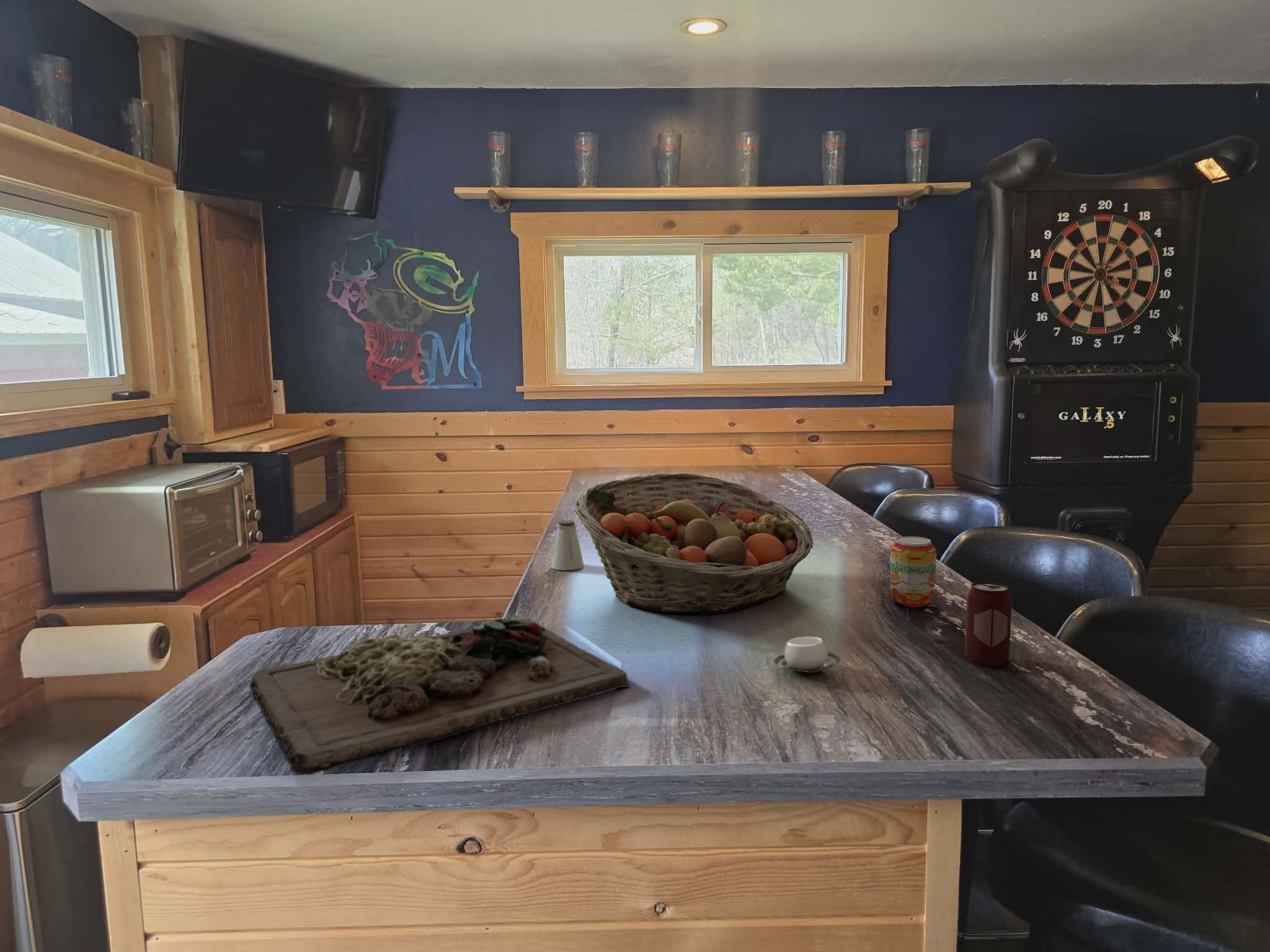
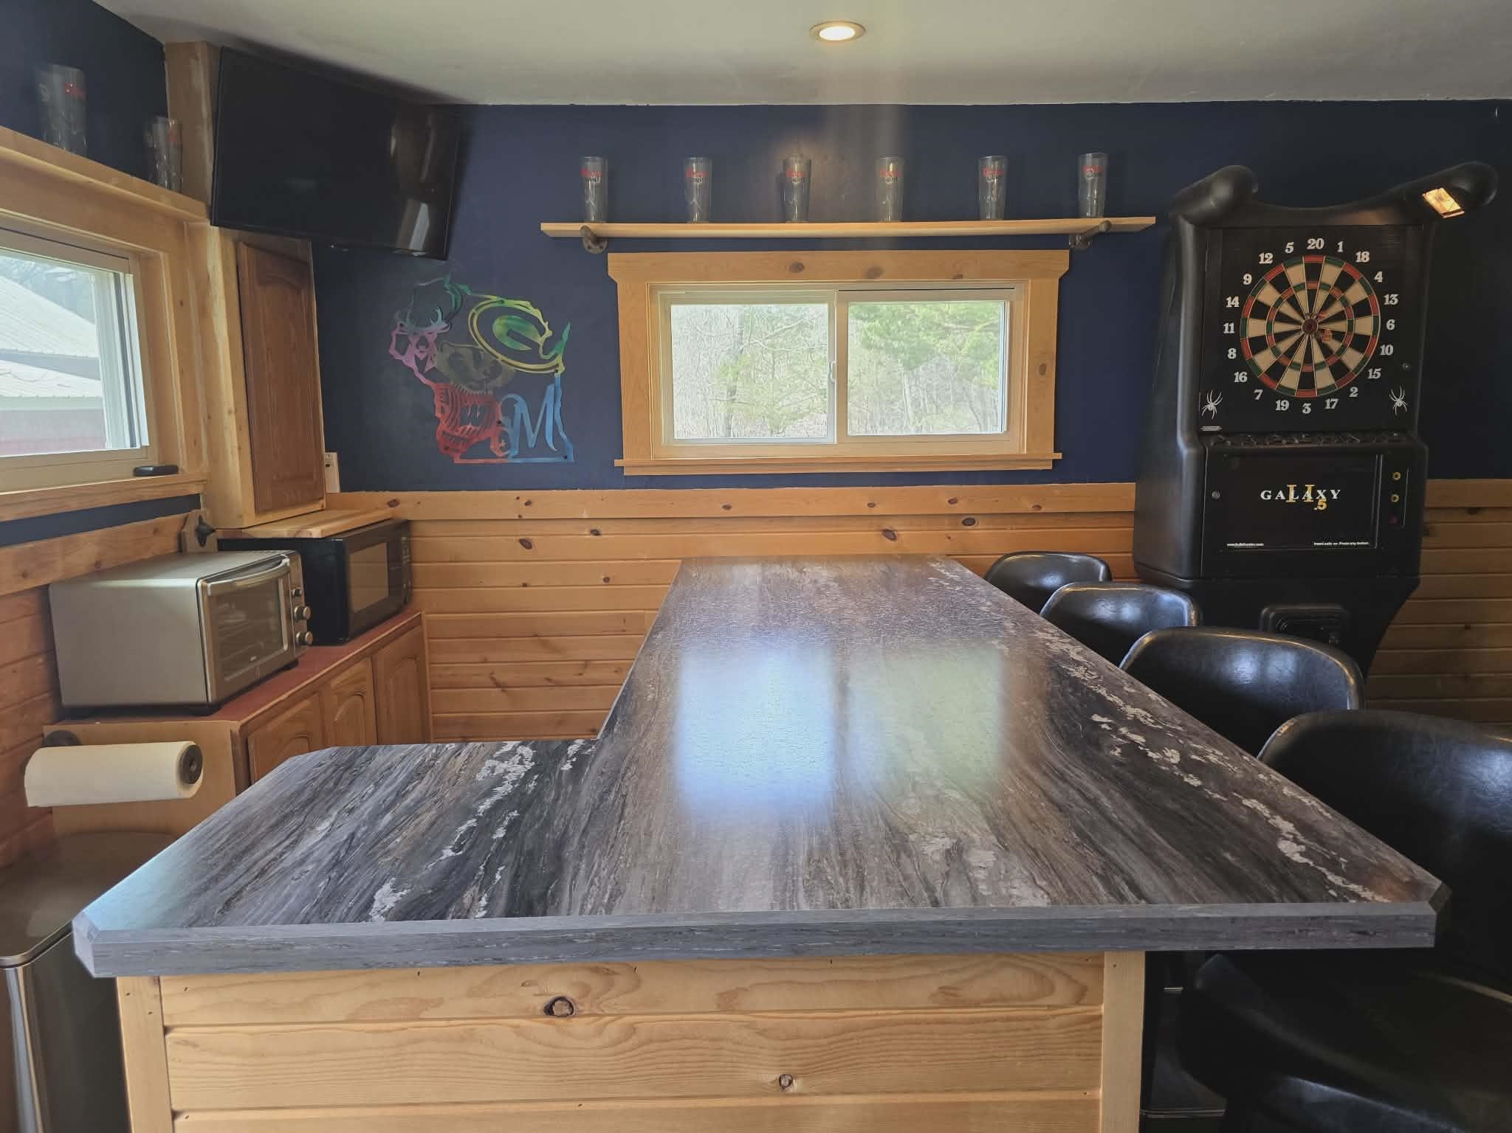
- beverage can [889,536,937,608]
- fruit basket [573,472,814,615]
- cutting board [249,618,631,775]
- saltshaker [551,519,585,571]
- beverage can [964,581,1013,668]
- cup [773,637,841,674]
